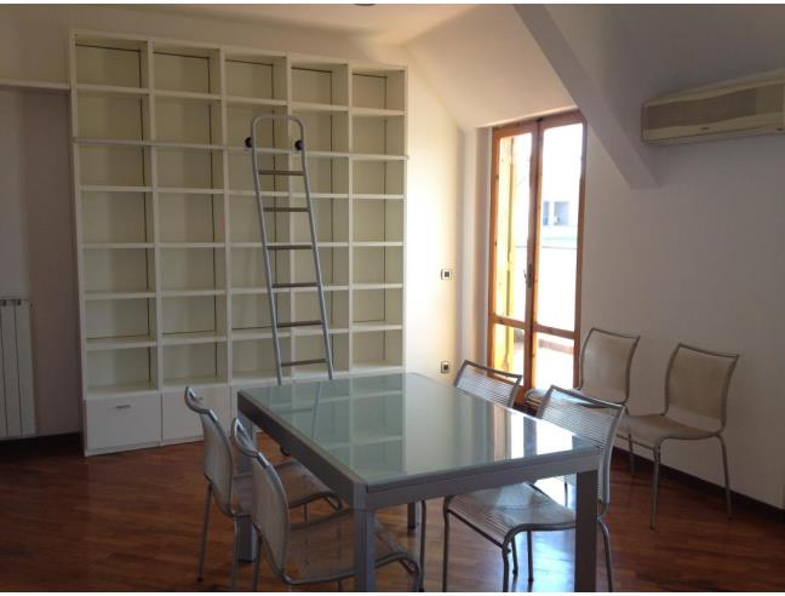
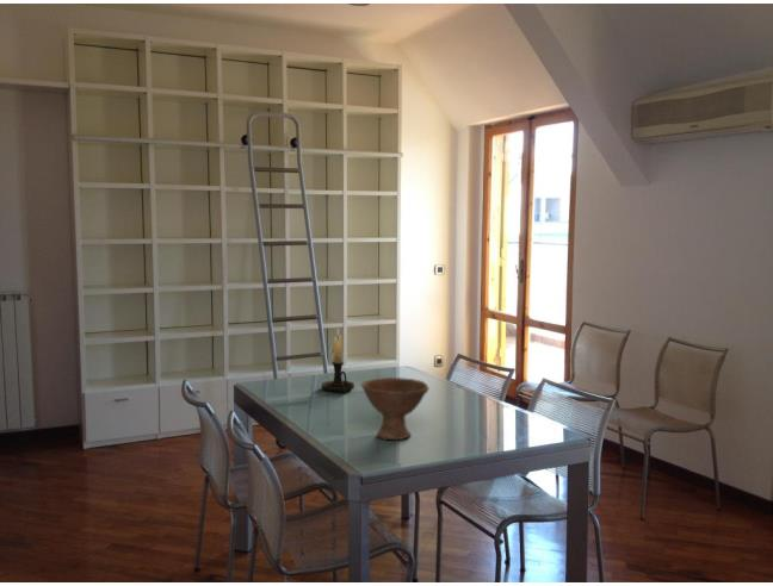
+ bowl [360,376,431,441]
+ candle holder [321,326,355,394]
